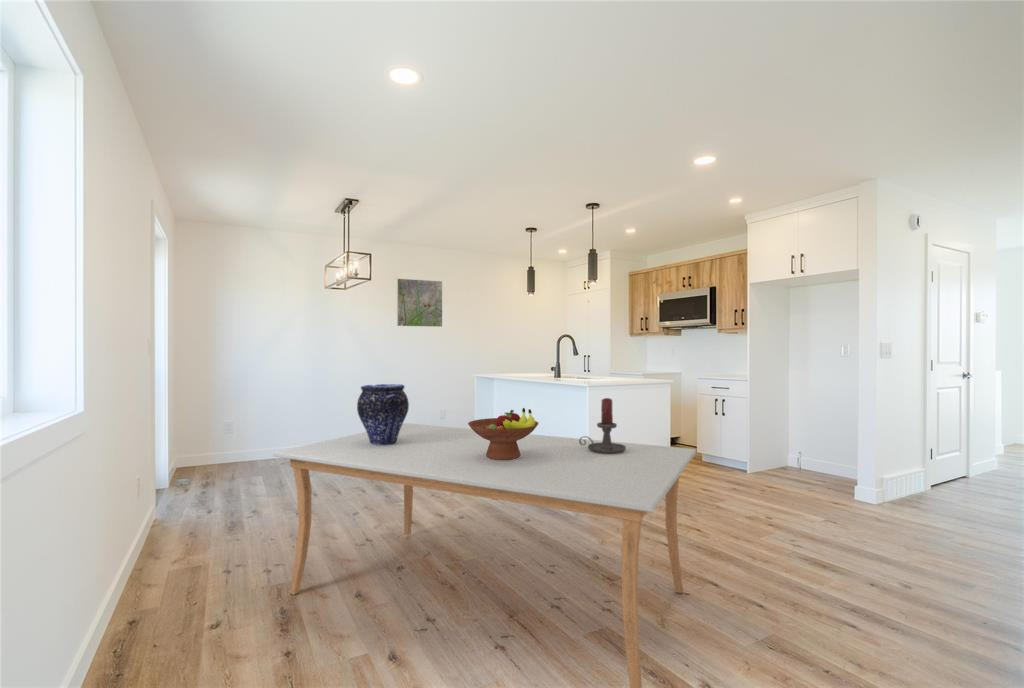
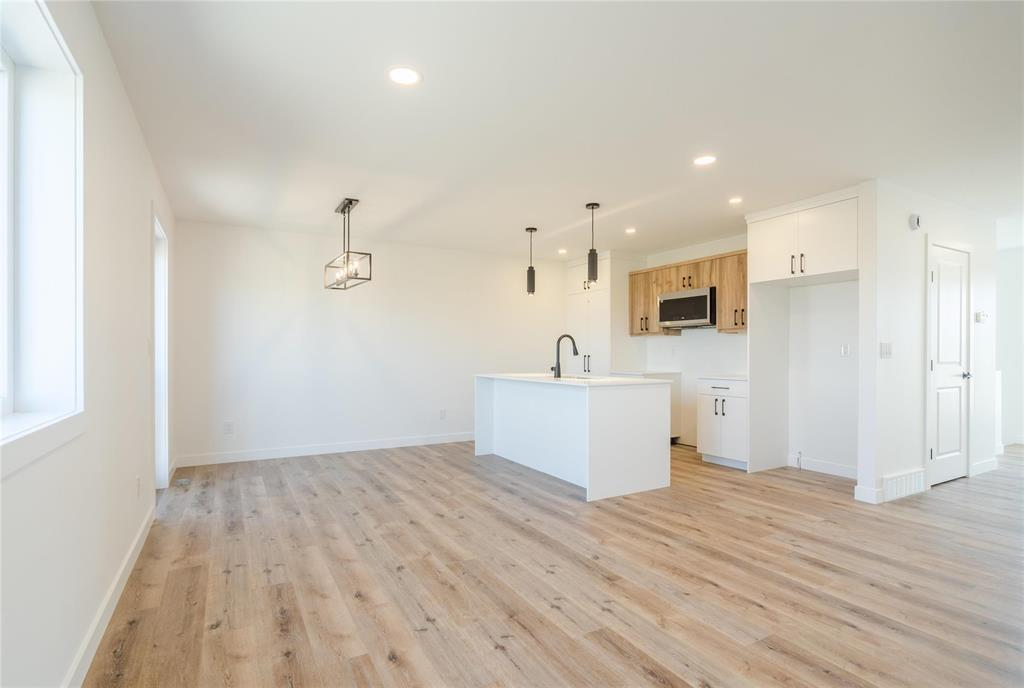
- dining table [272,422,697,688]
- vase [356,383,410,445]
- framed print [396,278,443,328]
- fruit bowl [467,407,540,460]
- candle holder [579,397,626,454]
